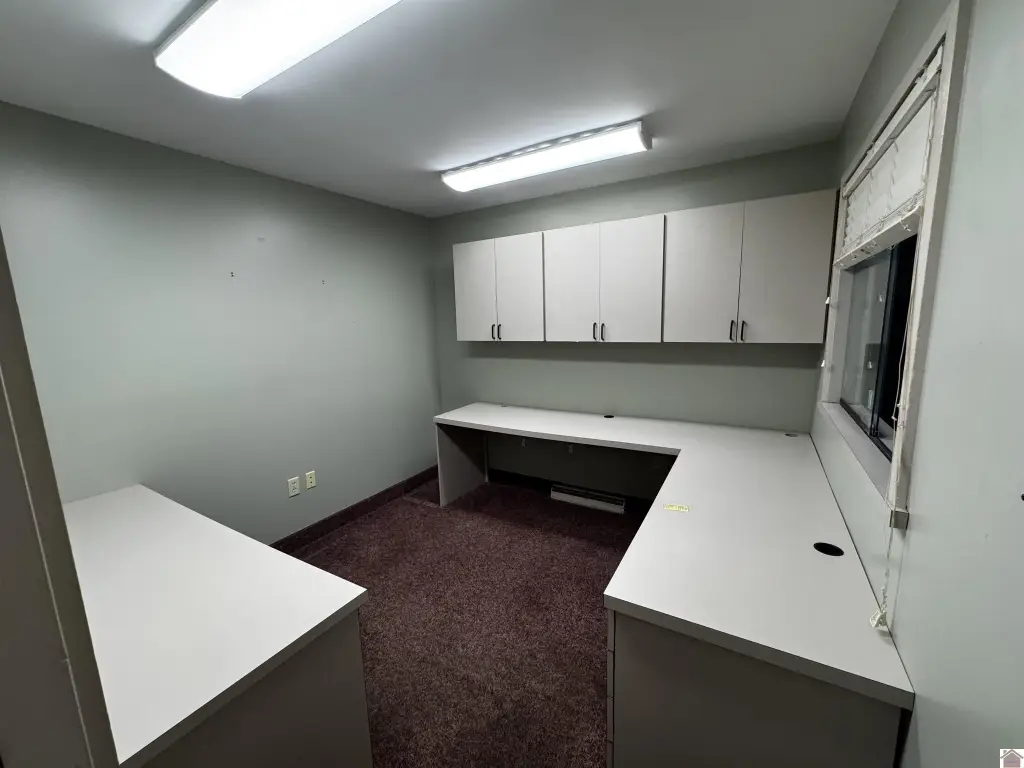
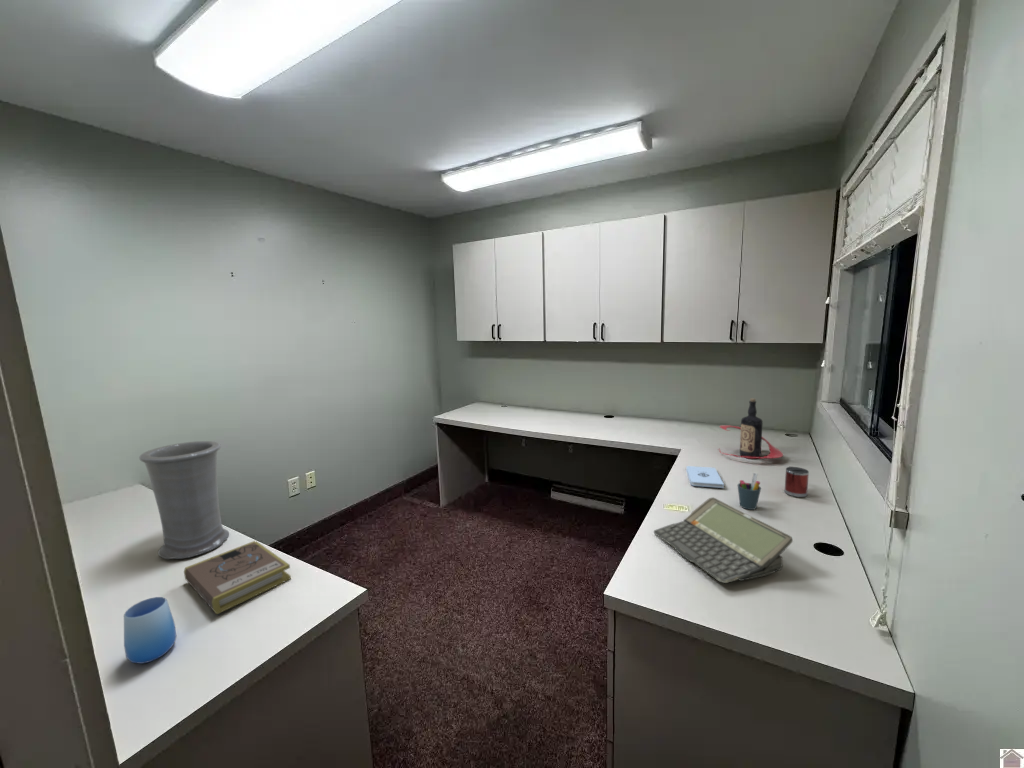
+ cup [123,596,178,665]
+ vase [138,440,230,560]
+ mug [784,466,810,498]
+ book [183,540,292,615]
+ laptop [653,497,794,584]
+ bottle [718,397,784,460]
+ notepad [685,465,725,489]
+ pen holder [737,472,762,511]
